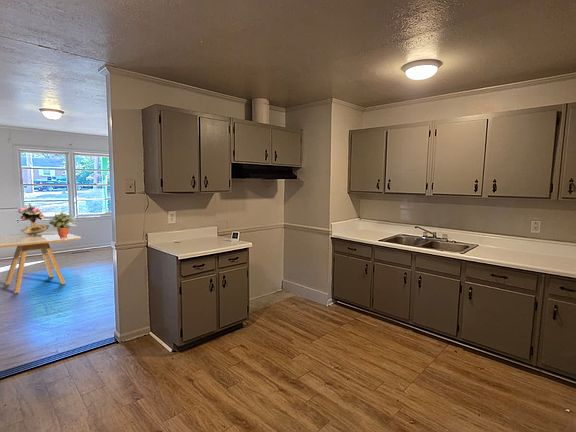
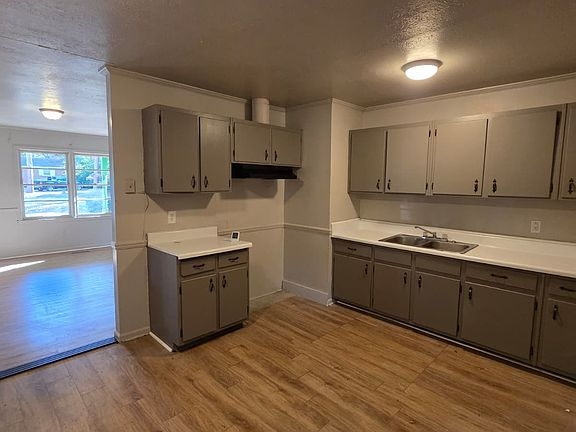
- bouquet [17,203,50,235]
- dining table [0,230,82,294]
- potted plant [48,212,78,237]
